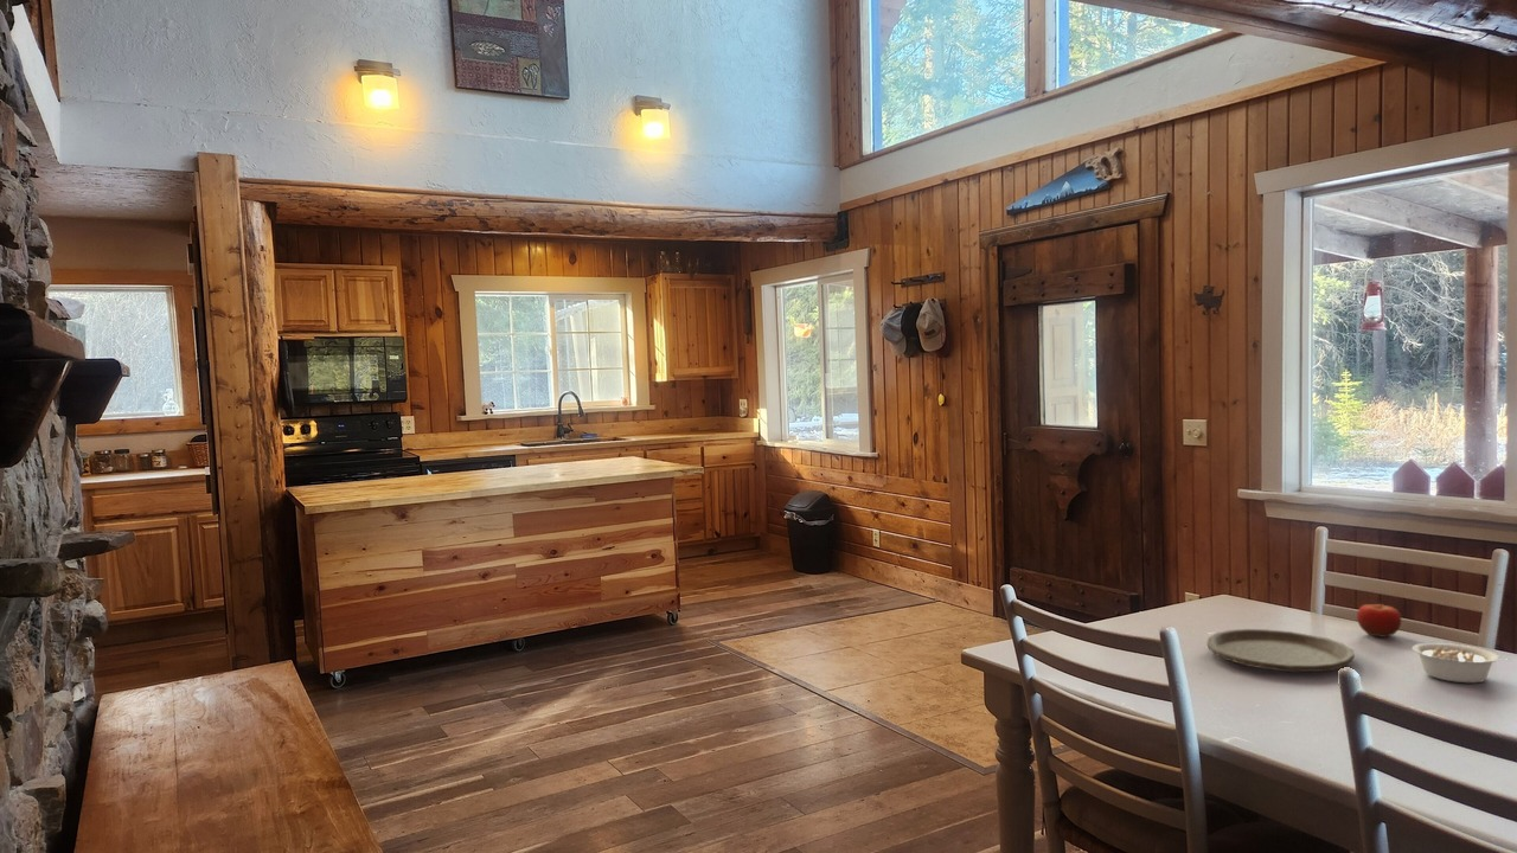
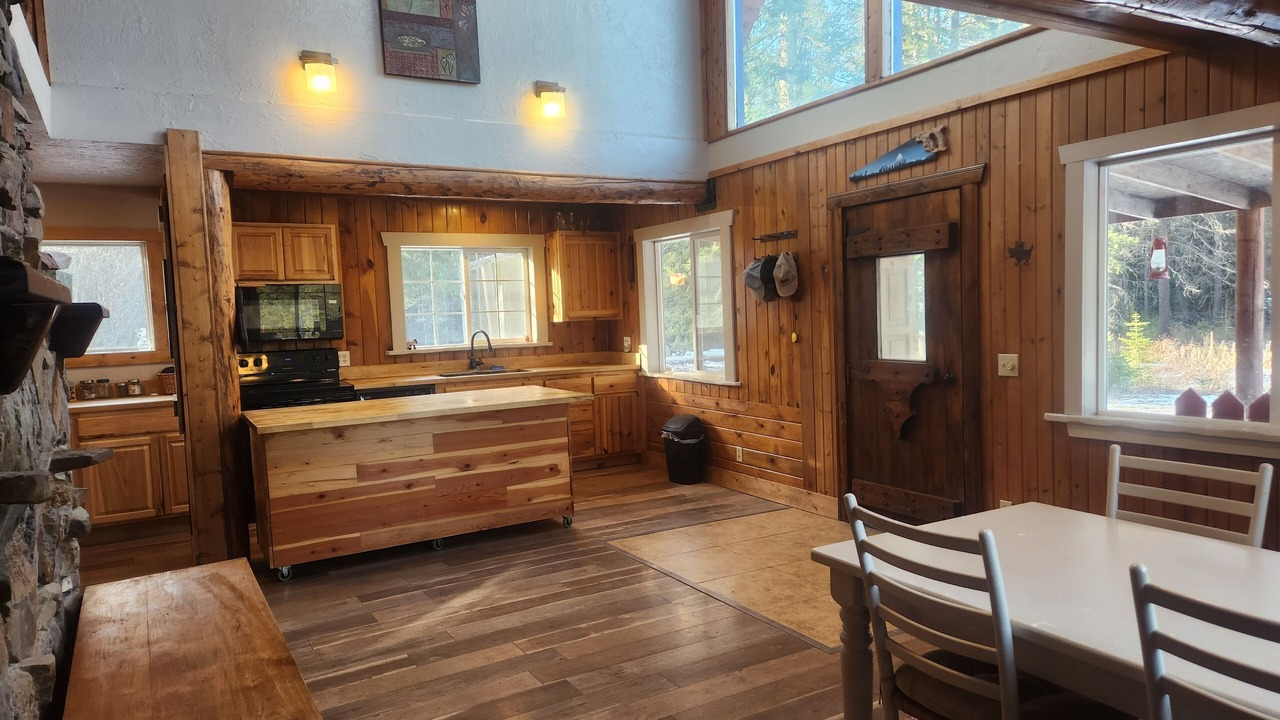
- legume [1410,642,1512,684]
- plate [1205,628,1356,673]
- fruit [1356,598,1402,639]
